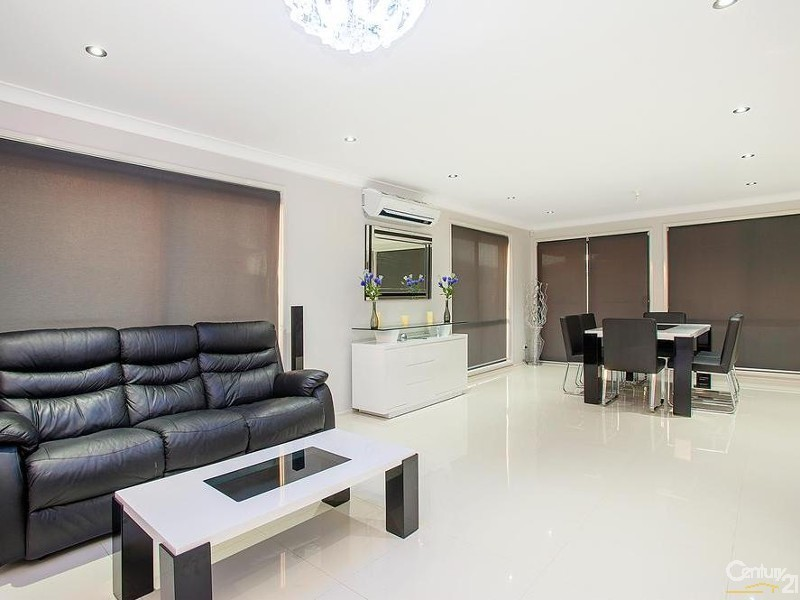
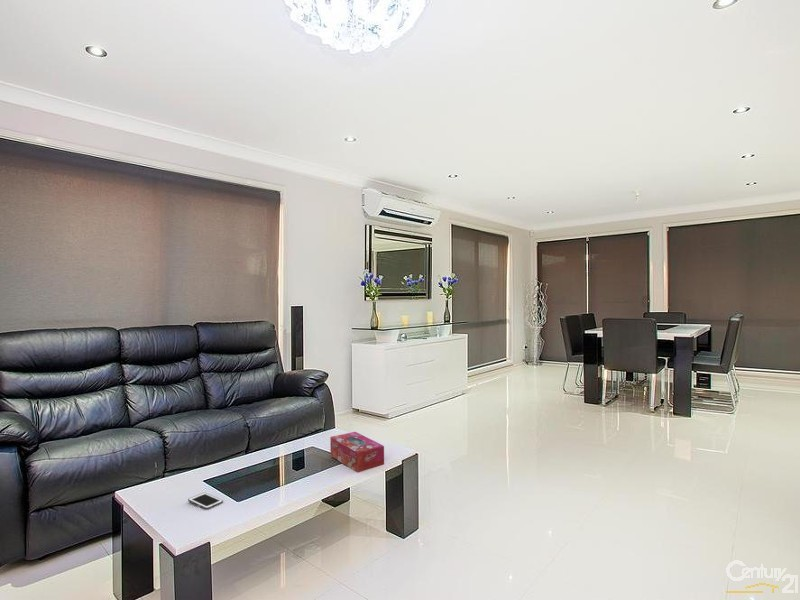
+ cell phone [187,492,224,511]
+ tissue box [329,431,385,474]
